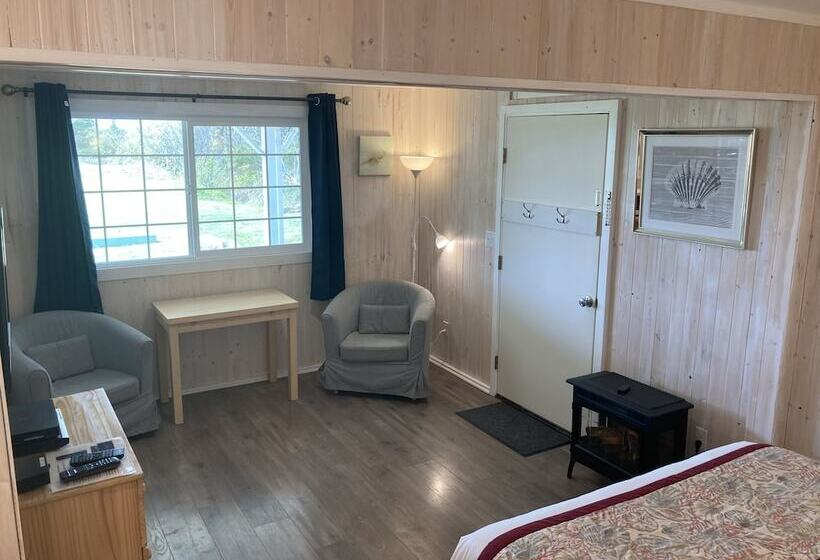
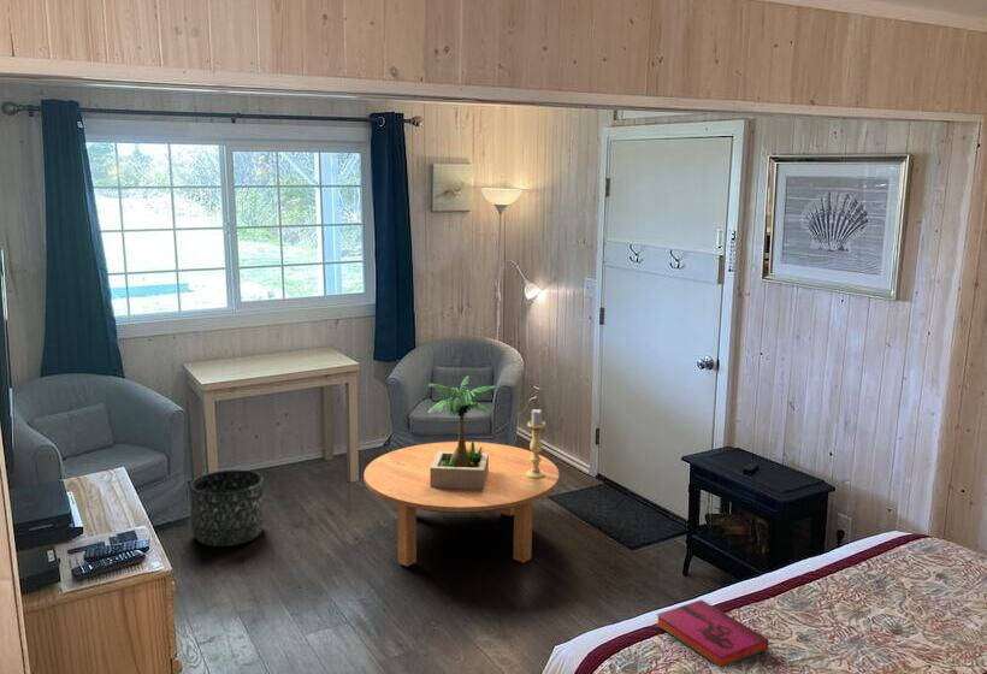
+ coffee table [362,441,561,568]
+ hardback book [655,598,770,669]
+ potted plant [427,376,496,489]
+ candle holder [526,408,546,479]
+ basket [189,468,266,548]
